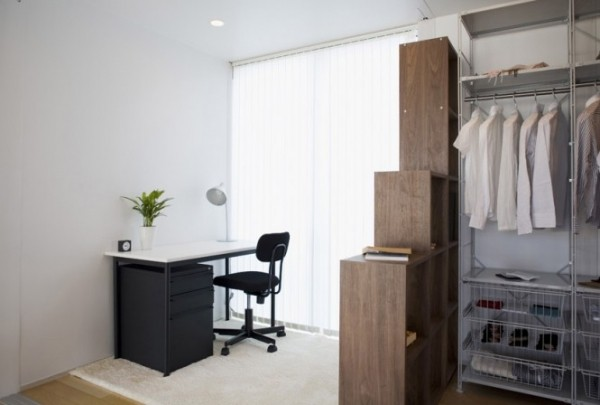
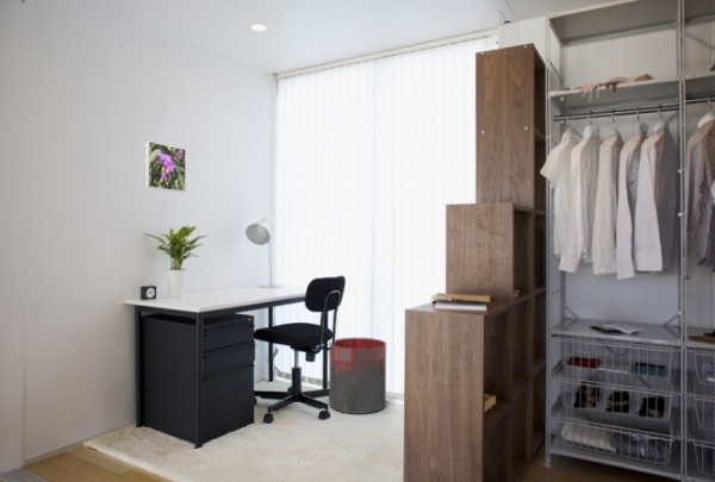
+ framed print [144,140,187,193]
+ trash can [328,337,387,415]
